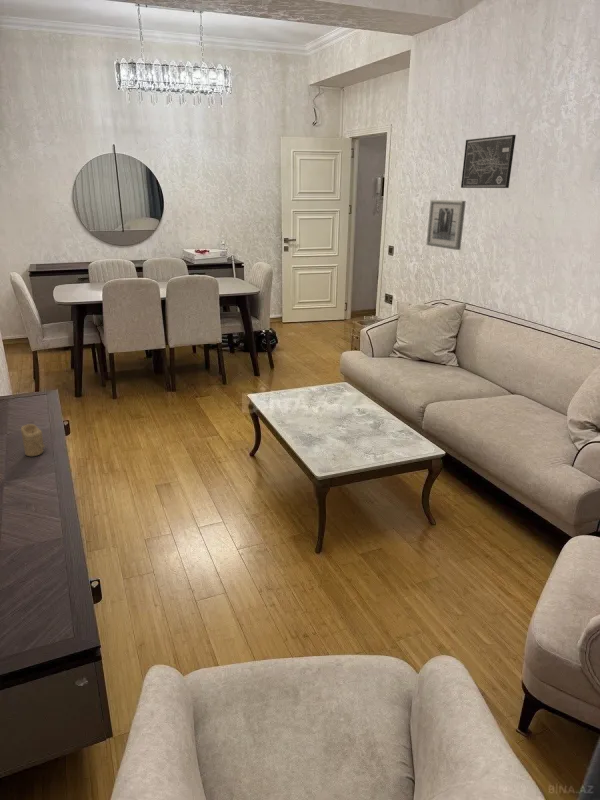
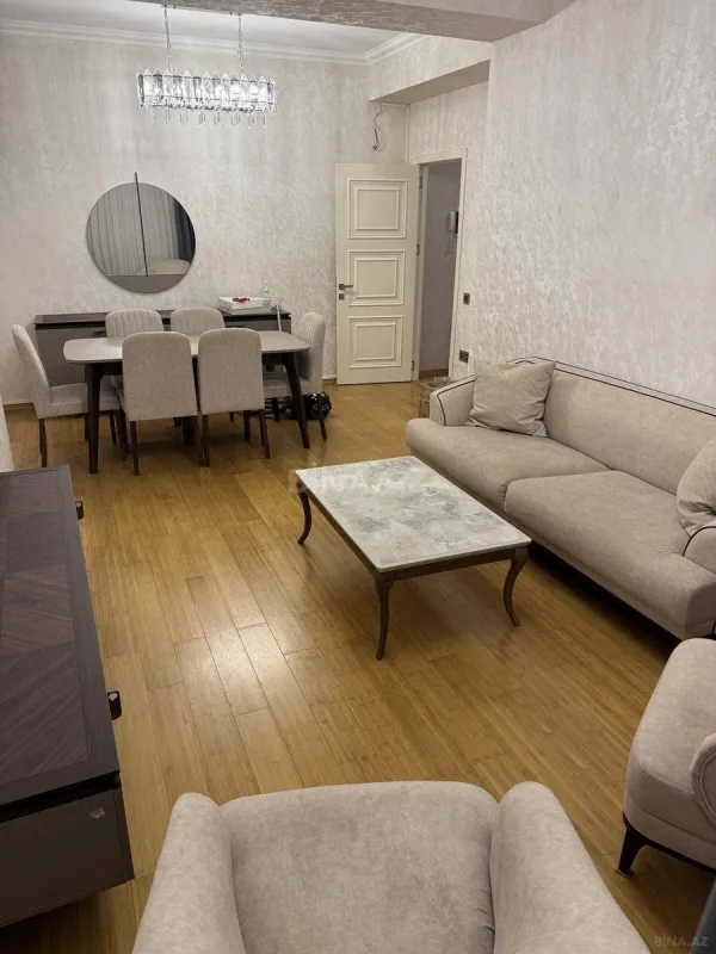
- candle [20,423,45,457]
- wall art [460,134,517,189]
- wall art [426,199,467,251]
